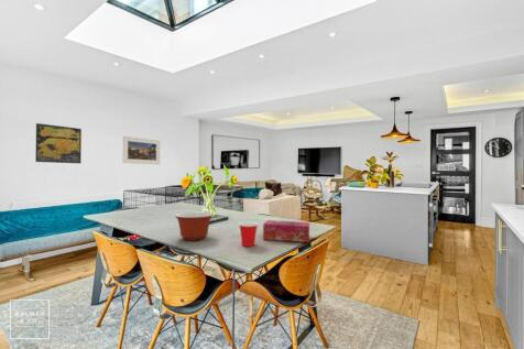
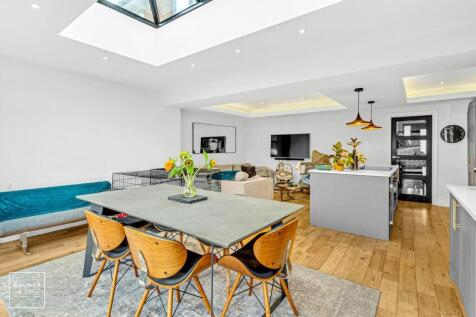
- cup [237,220,260,248]
- tissue box [262,219,310,243]
- mixing bowl [174,211,215,241]
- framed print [122,135,161,165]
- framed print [34,122,83,164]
